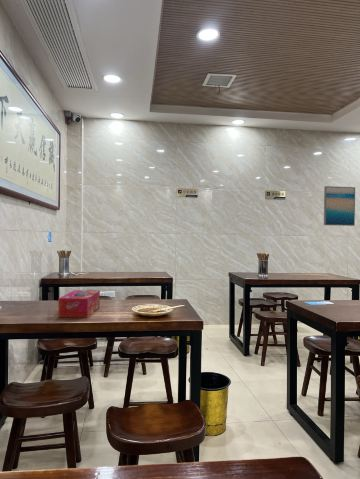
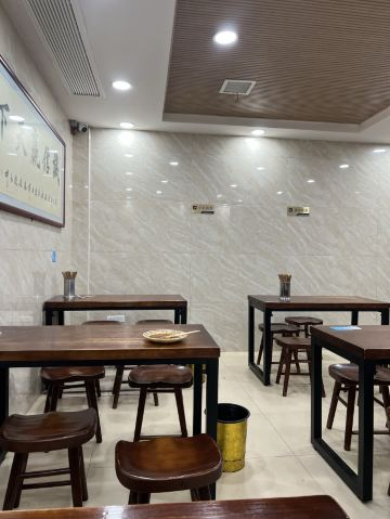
- wall art [323,185,356,227]
- tissue box [57,289,101,319]
